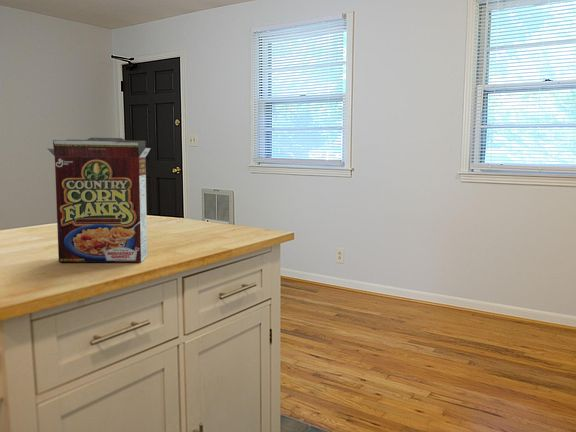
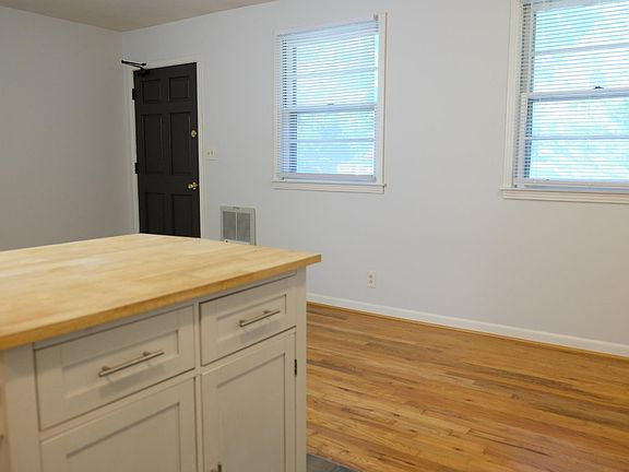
- cereal box [46,137,152,263]
